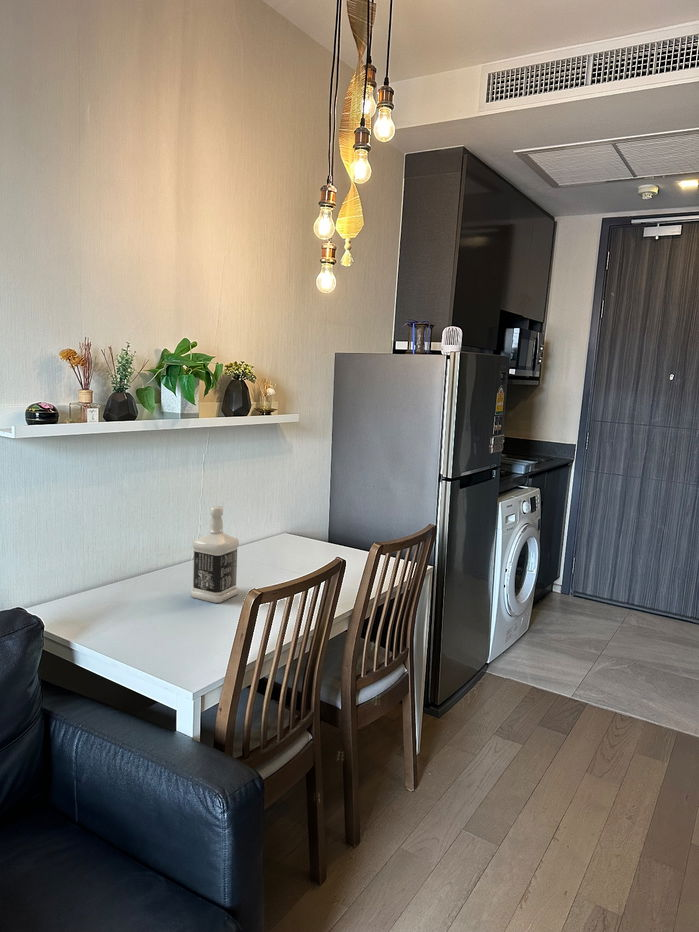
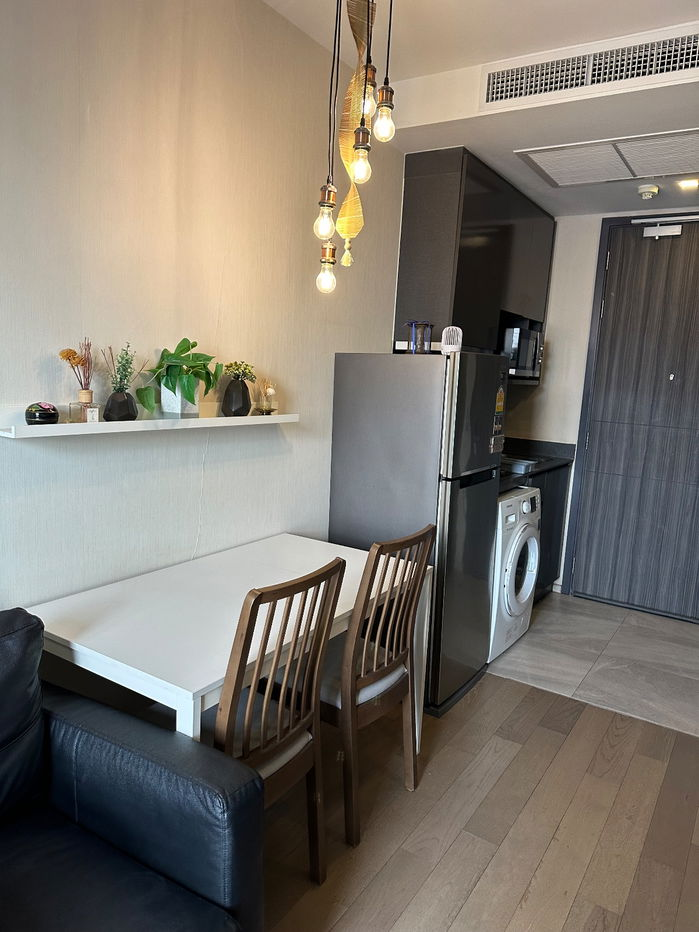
- bottle [190,505,240,604]
